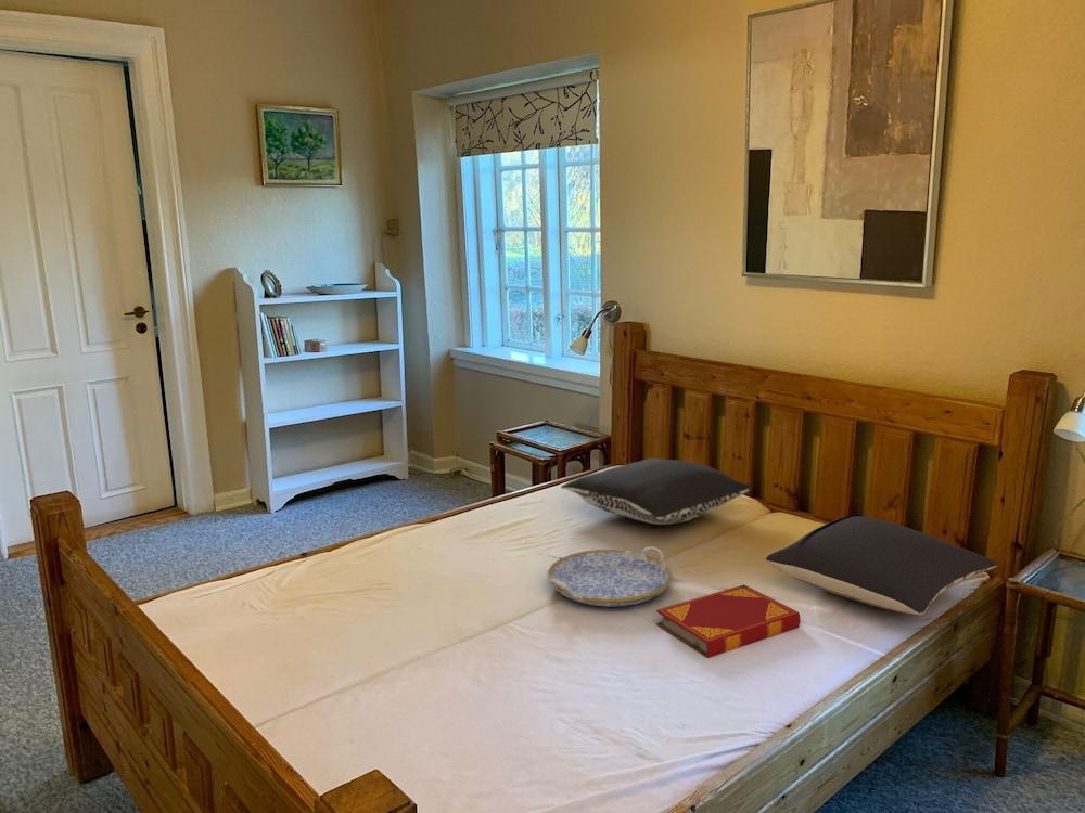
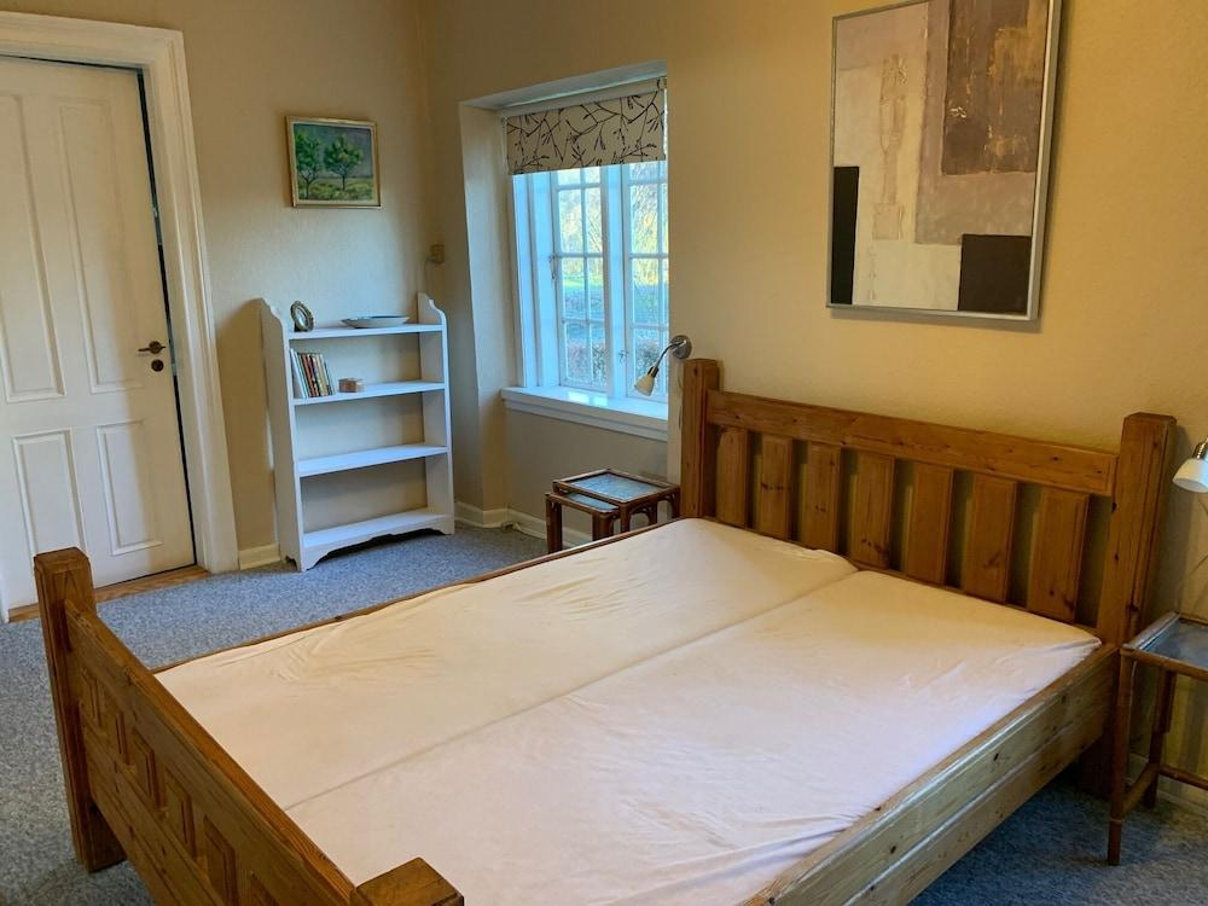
- hardback book [655,583,802,659]
- serving tray [547,546,674,608]
- pillow [560,457,753,526]
- pillow [765,514,998,616]
